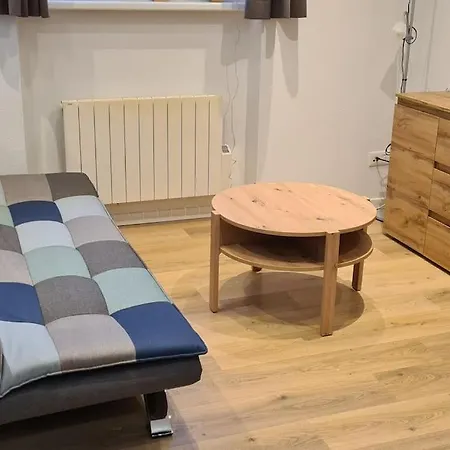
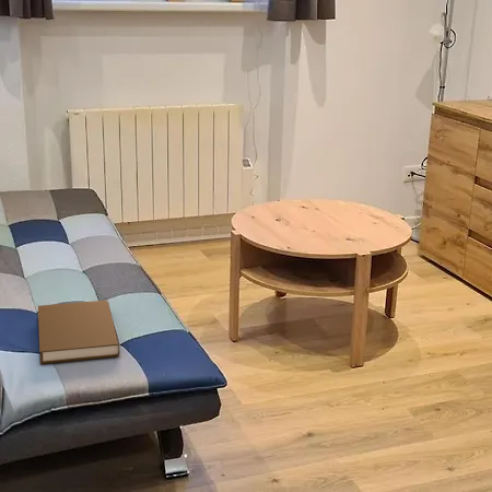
+ book [37,300,120,365]
